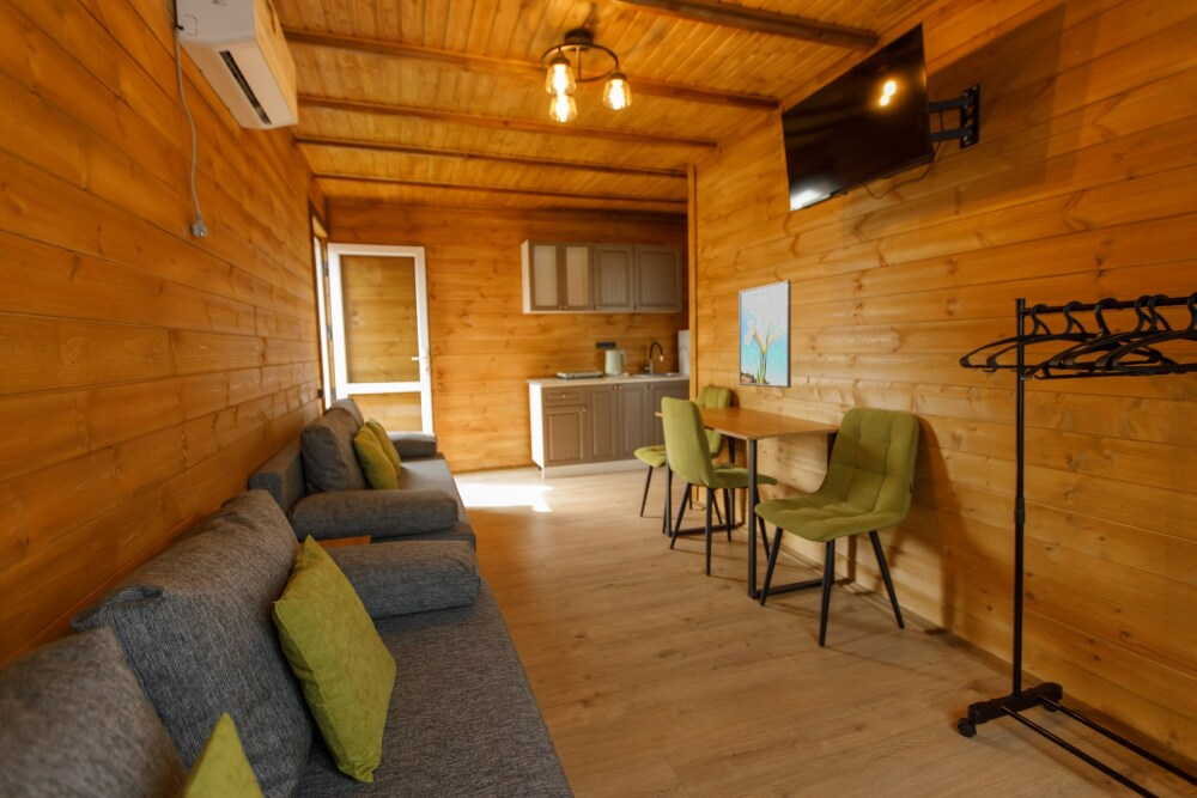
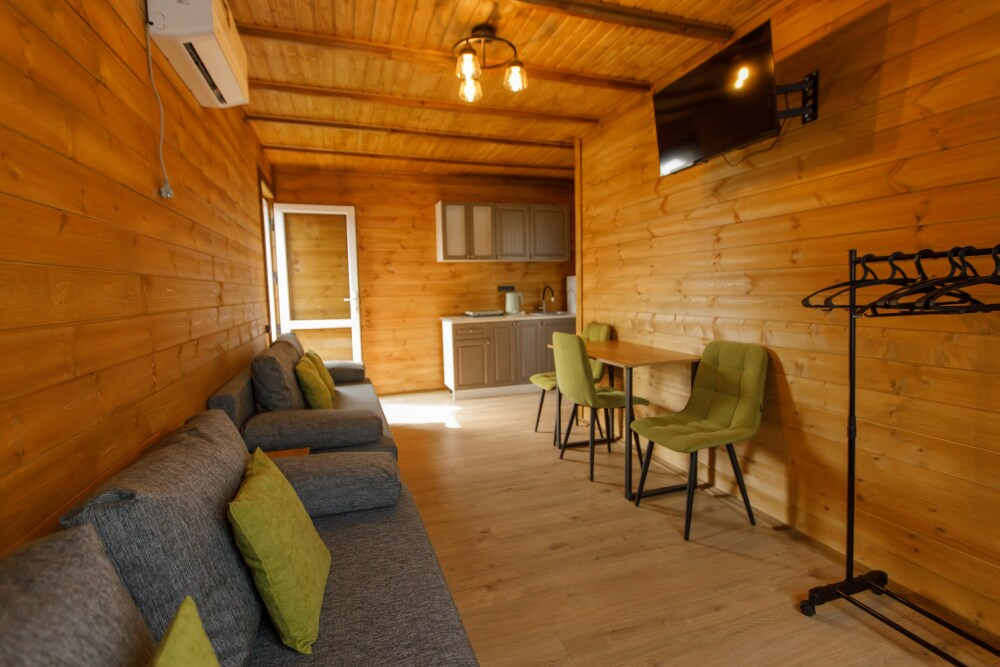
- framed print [737,279,792,389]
